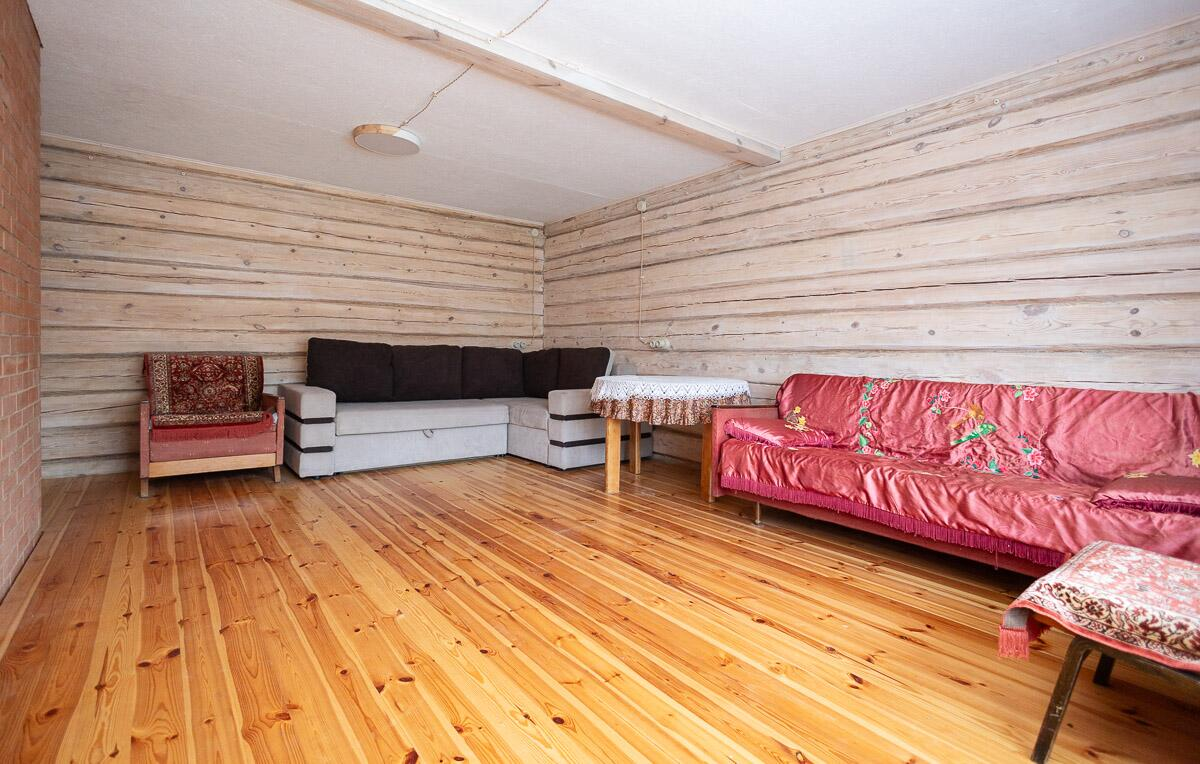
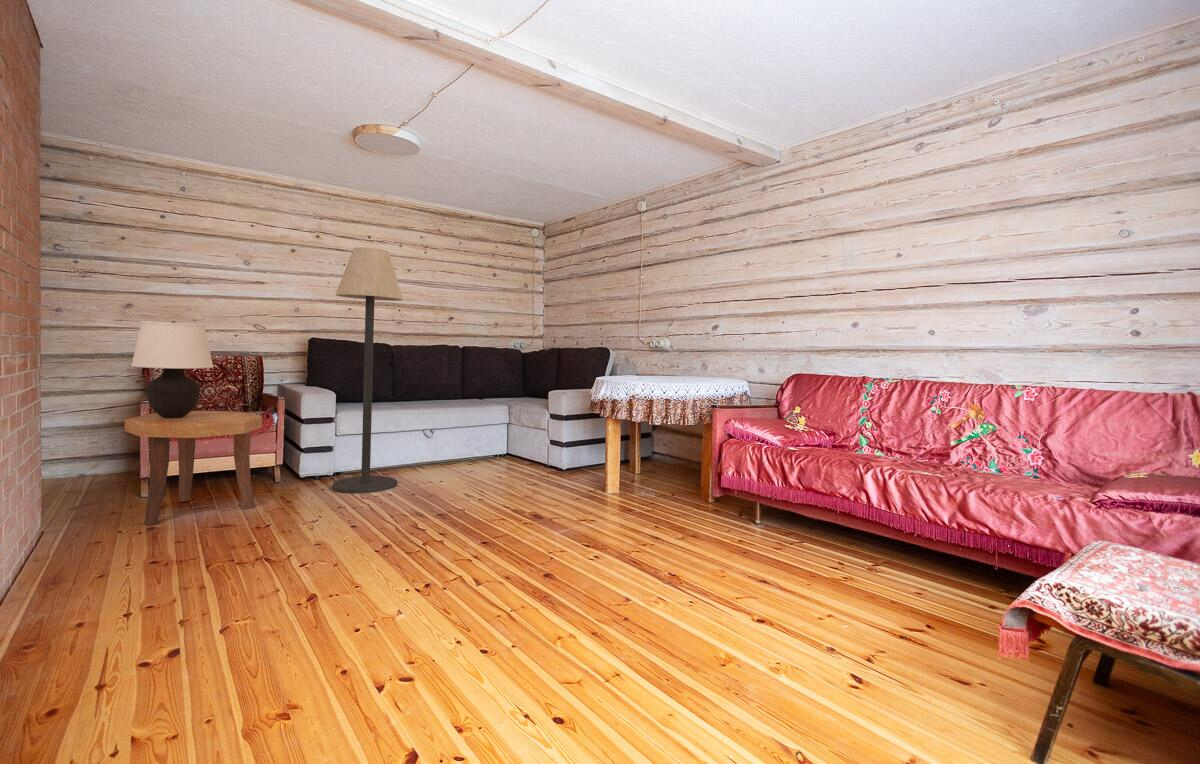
+ table lamp [130,320,215,418]
+ side table [124,410,263,526]
+ floor lamp [332,246,404,494]
